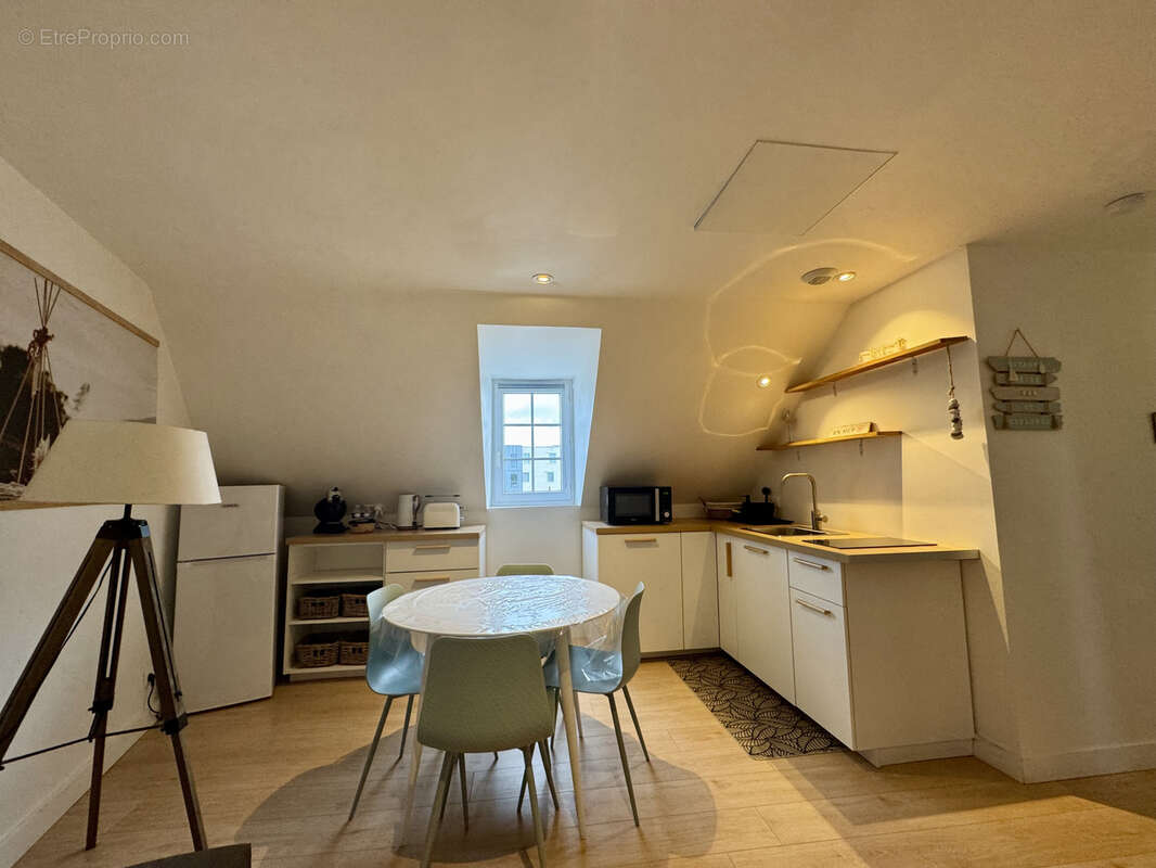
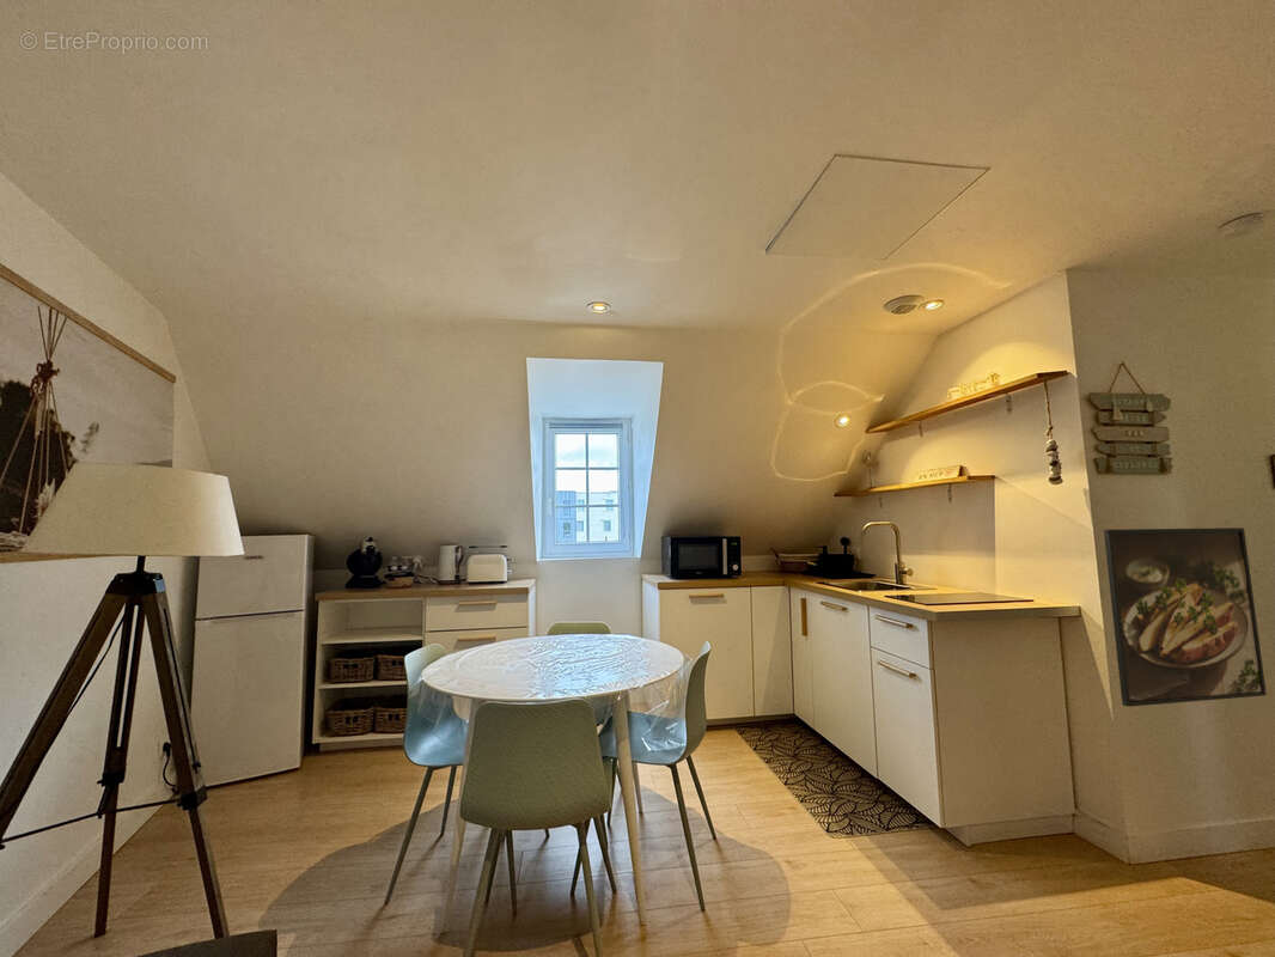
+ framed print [1103,526,1268,708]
